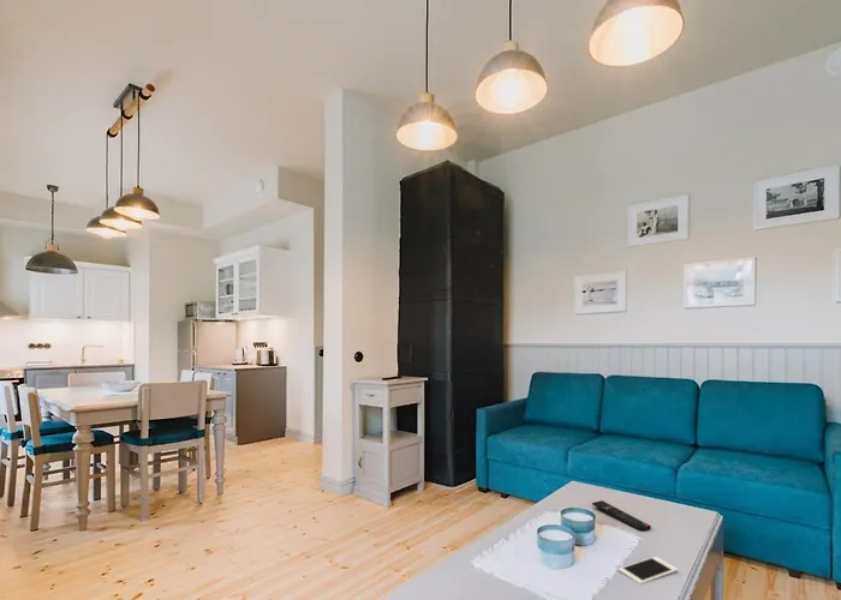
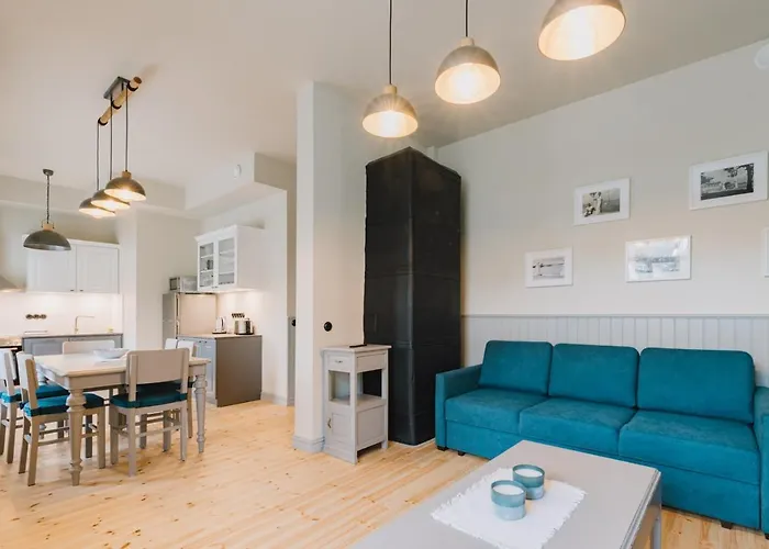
- remote control [591,499,652,533]
- cell phone [618,556,679,586]
